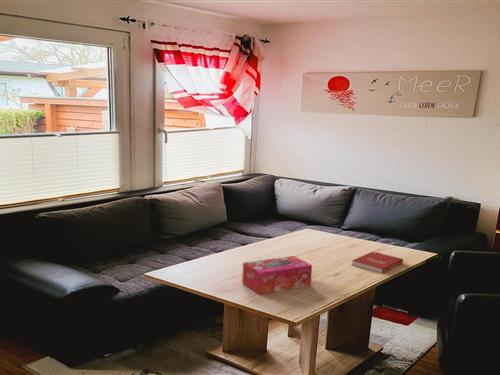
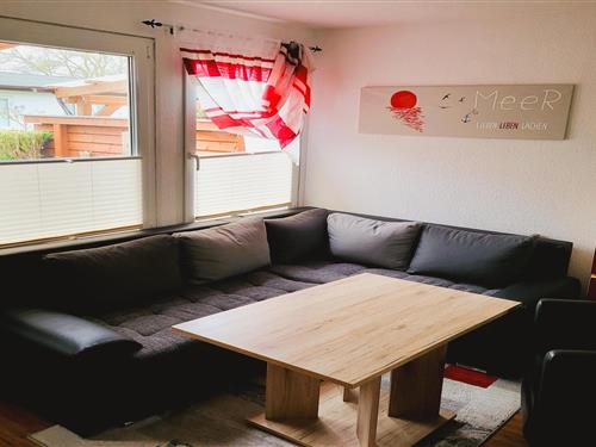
- book [351,251,404,274]
- tissue box [241,255,313,295]
